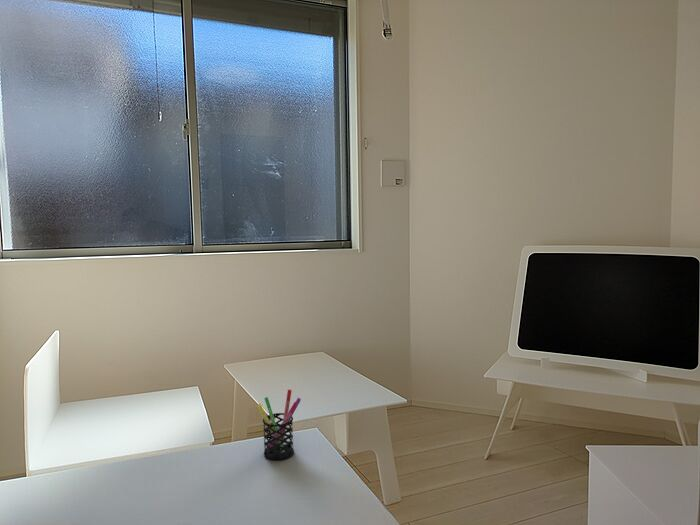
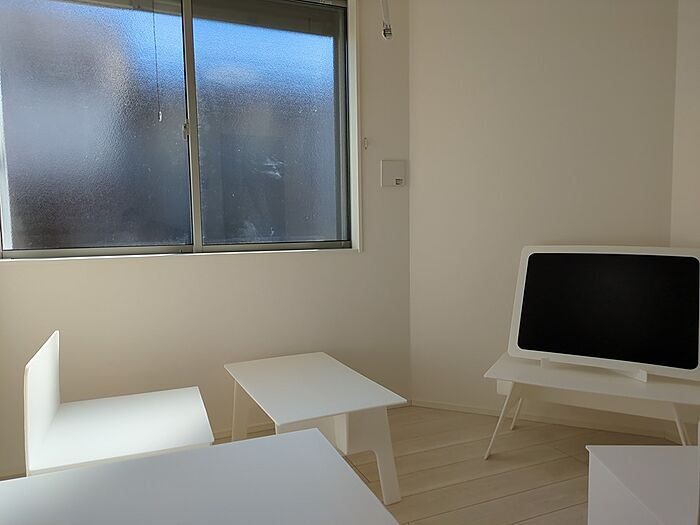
- pen holder [256,388,302,461]
